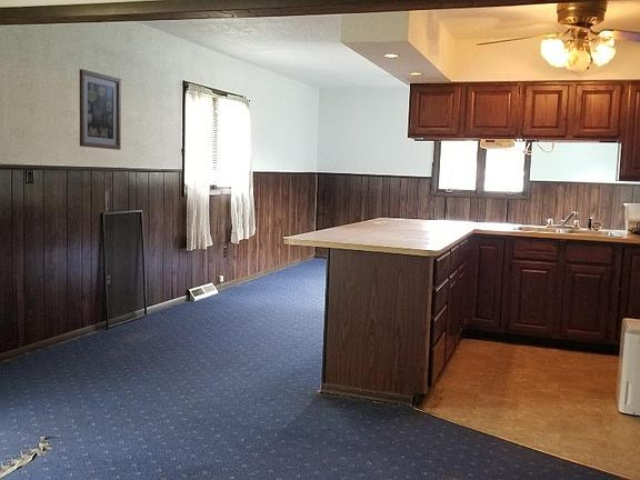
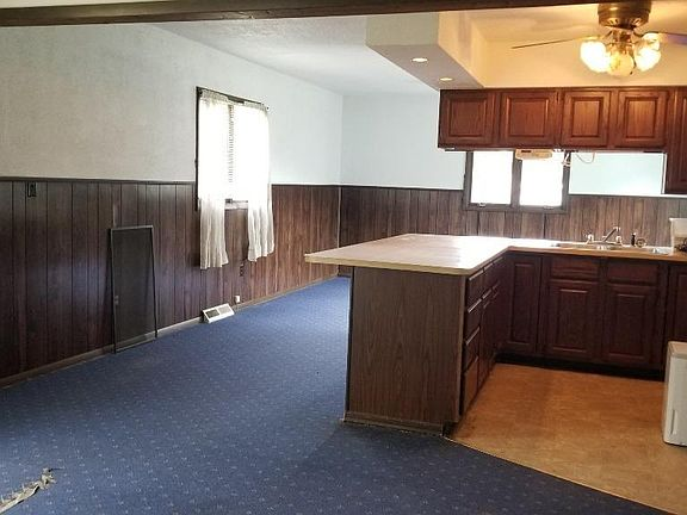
- wall art [79,68,122,151]
